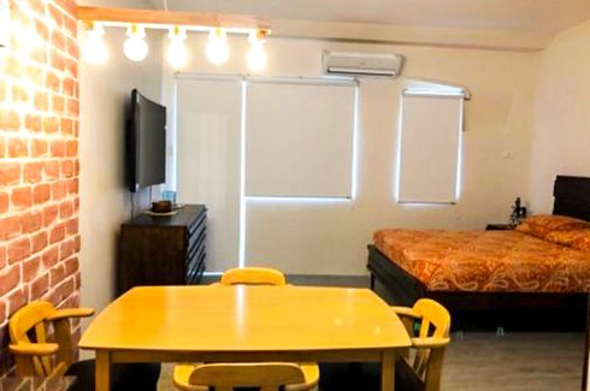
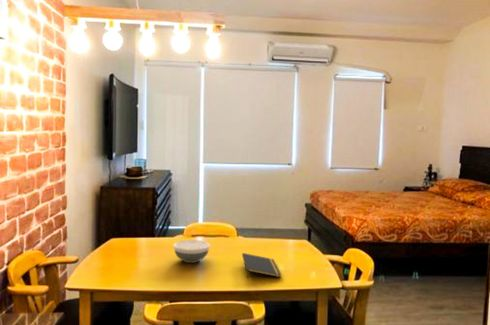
+ notepad [241,252,282,278]
+ bowl [172,239,211,264]
